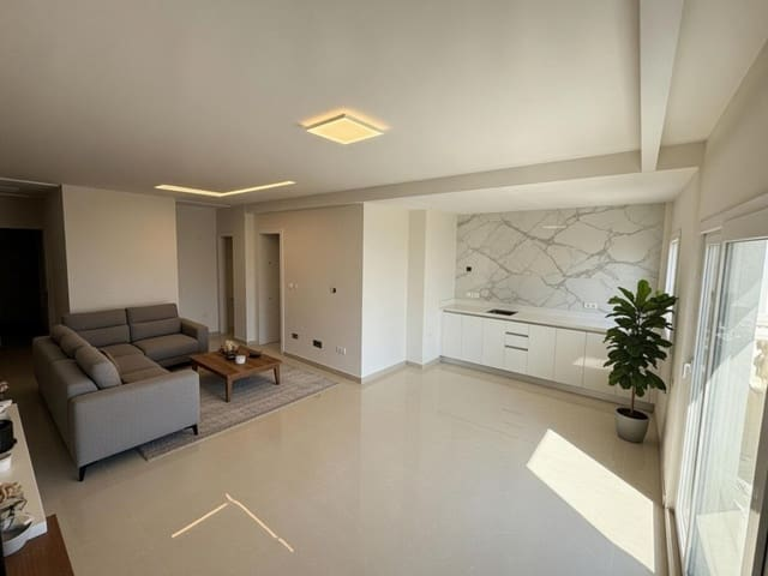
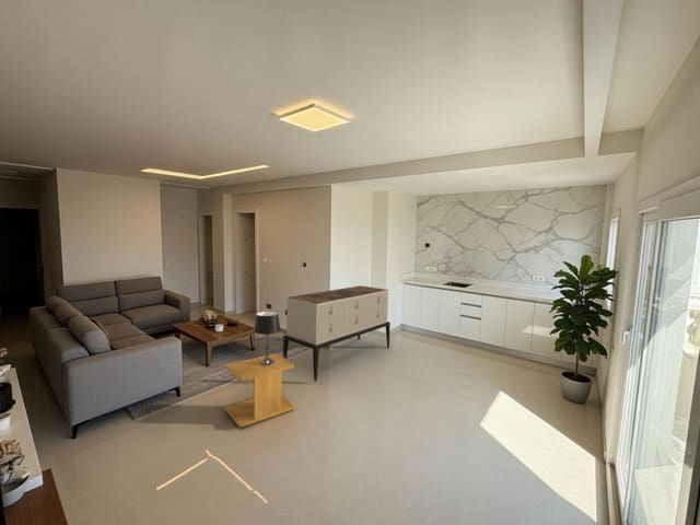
+ side table [224,352,295,429]
+ sideboard [282,284,392,382]
+ table lamp [253,310,282,365]
